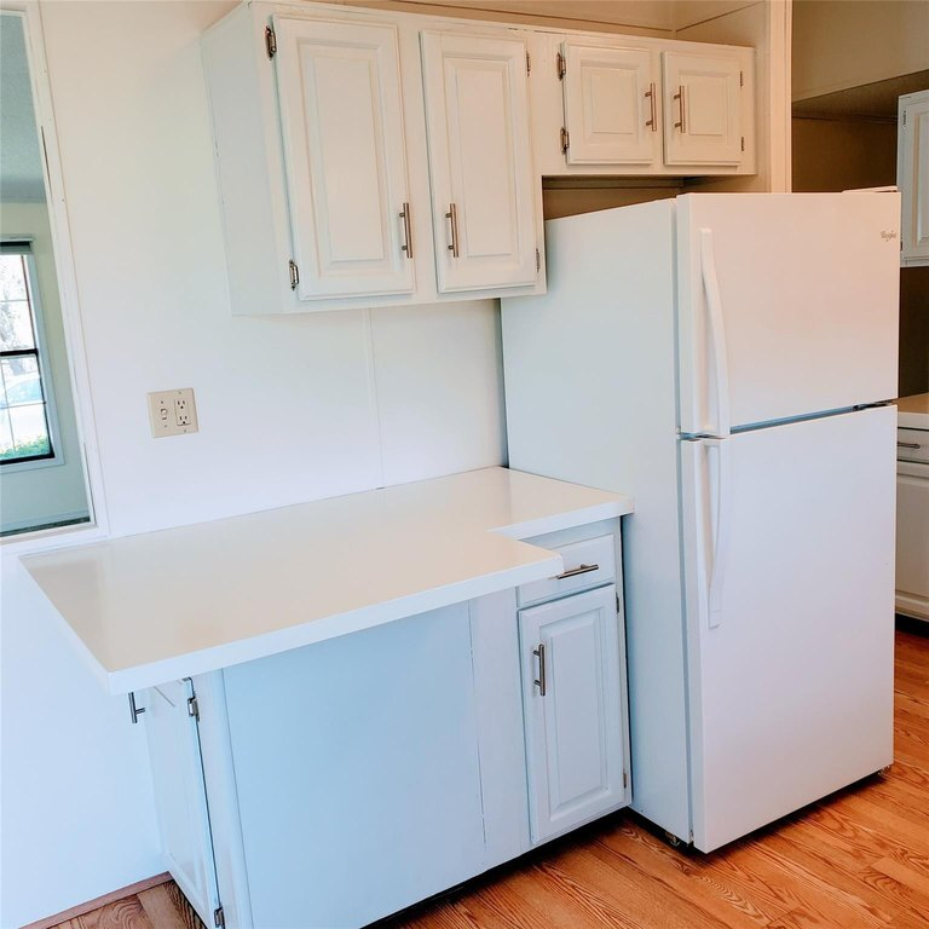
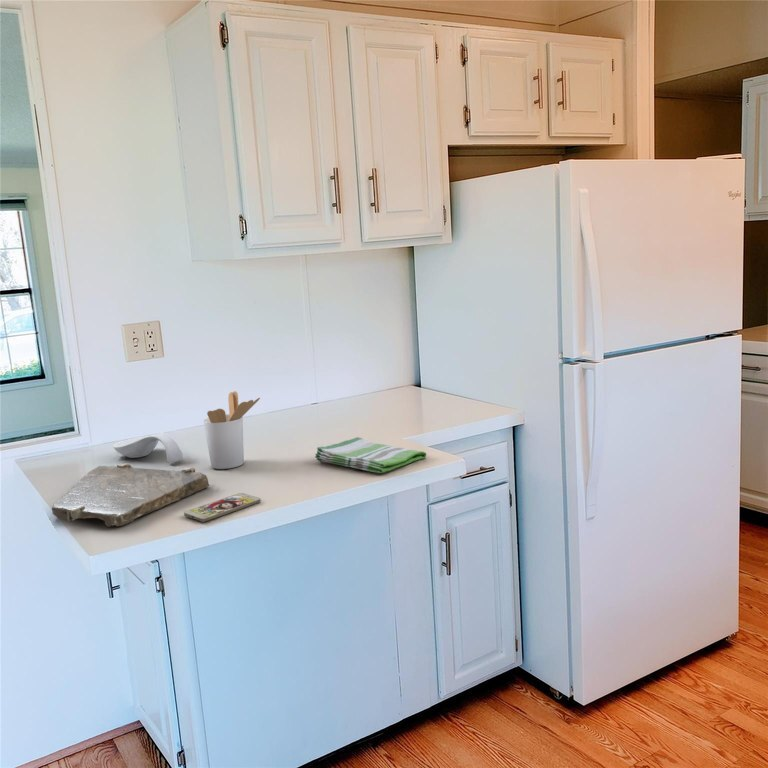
+ utensil holder [203,390,261,470]
+ smartphone [183,492,262,523]
+ dish towel [314,436,427,474]
+ cutting board [51,462,210,528]
+ spoon rest [113,432,184,465]
